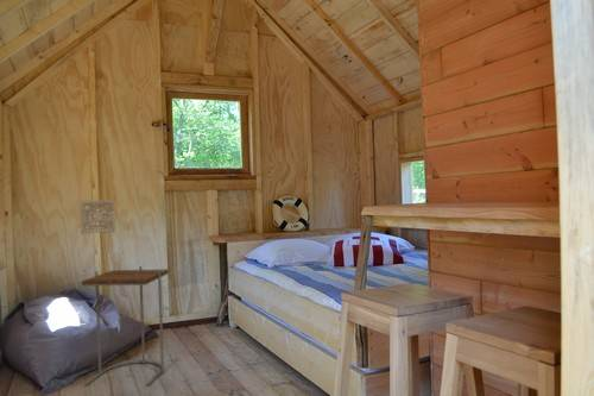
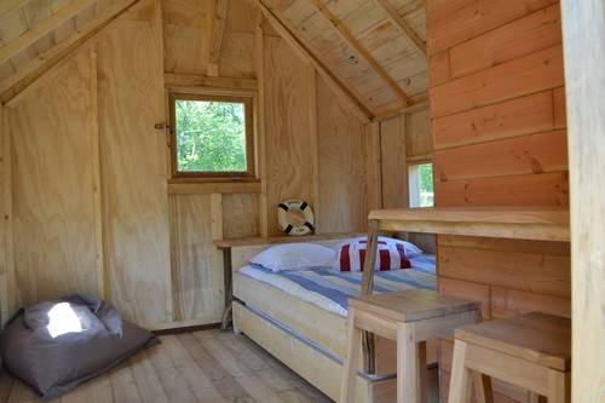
- wall ornament [78,199,116,235]
- side table [81,265,170,388]
